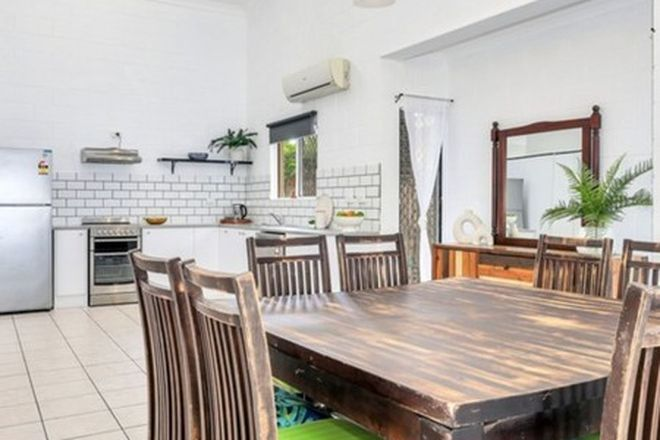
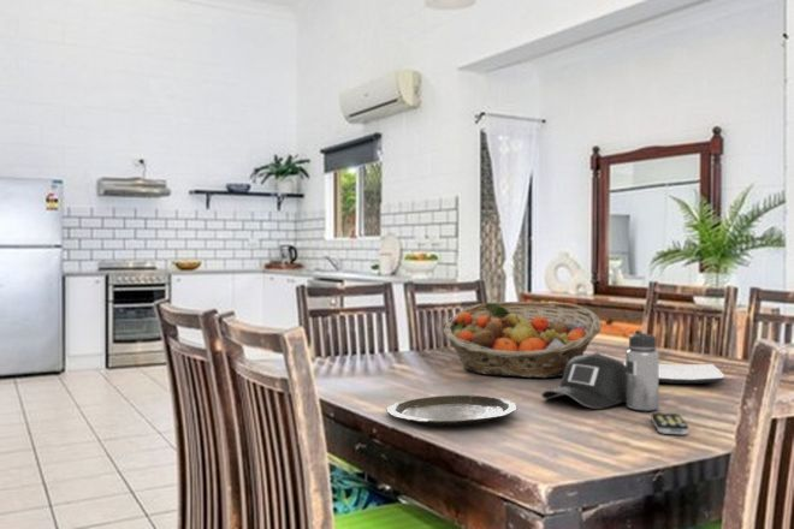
+ fruit basket [443,301,602,379]
+ remote control [651,411,691,436]
+ plate [385,393,519,427]
+ plate [623,361,725,385]
+ water bottle [540,329,660,412]
